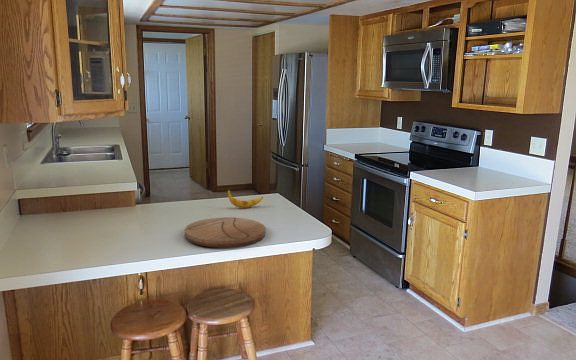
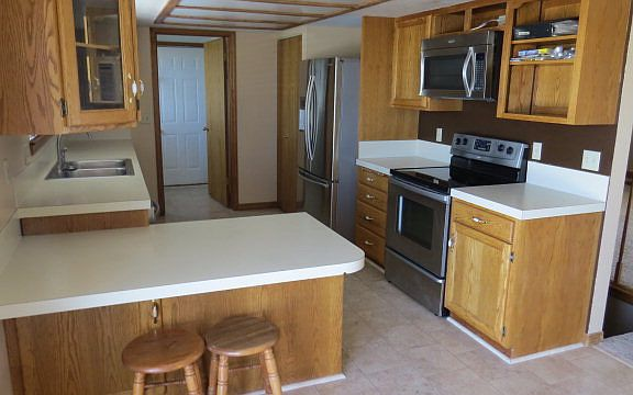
- banana [227,188,264,209]
- cutting board [184,216,266,248]
